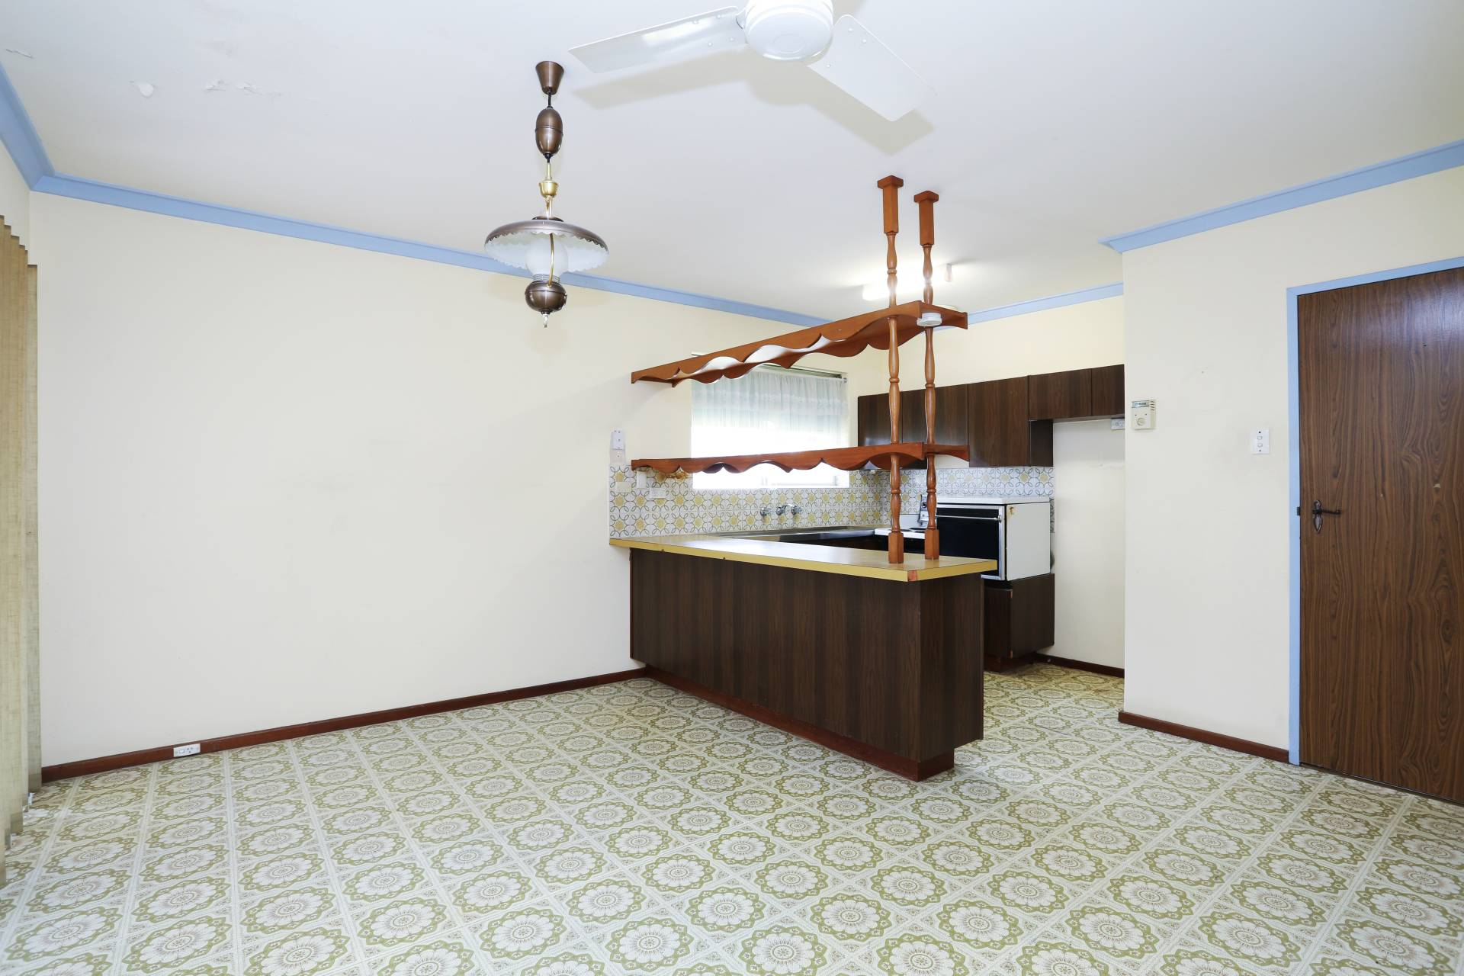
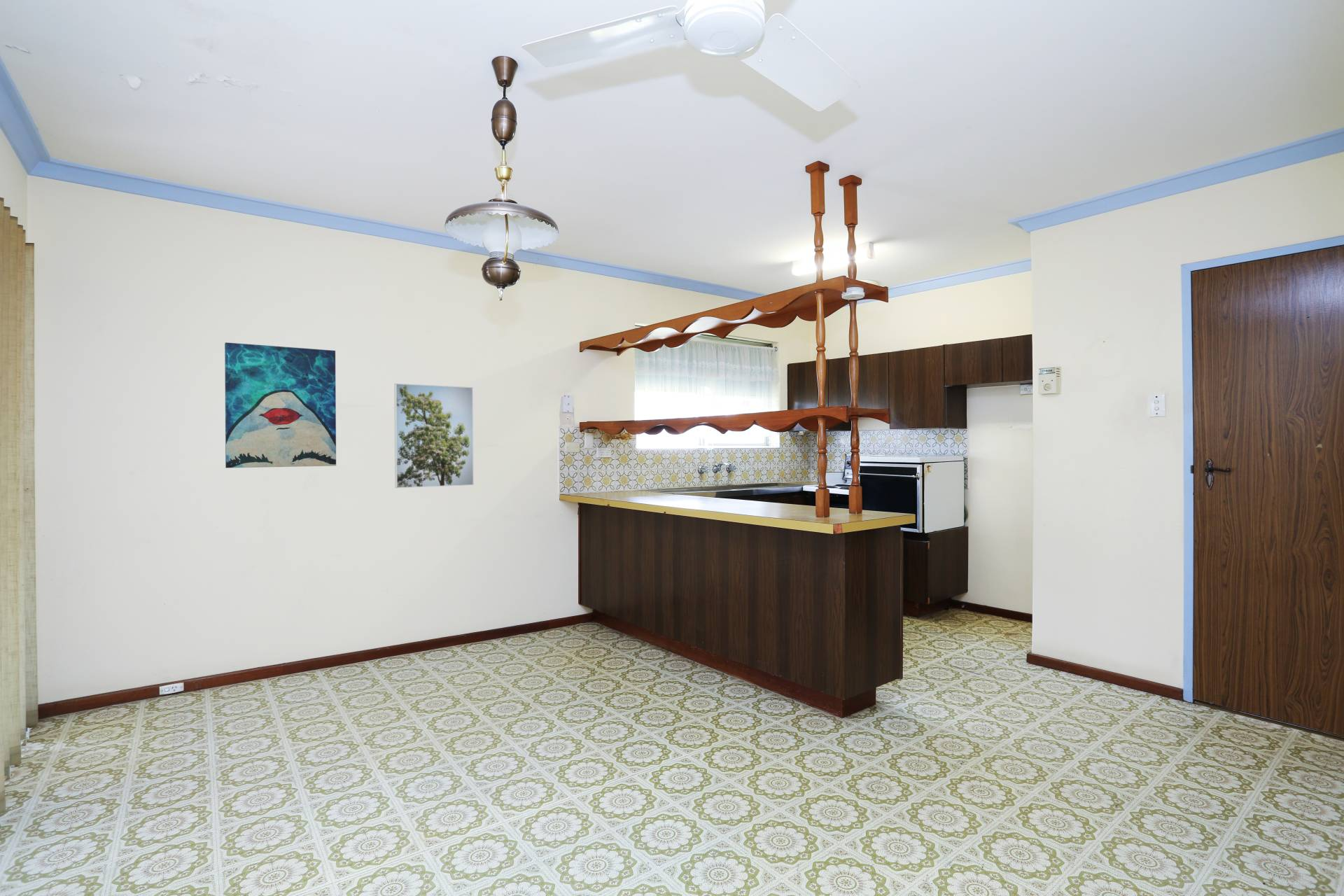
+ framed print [393,383,475,489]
+ wall art [224,342,337,468]
